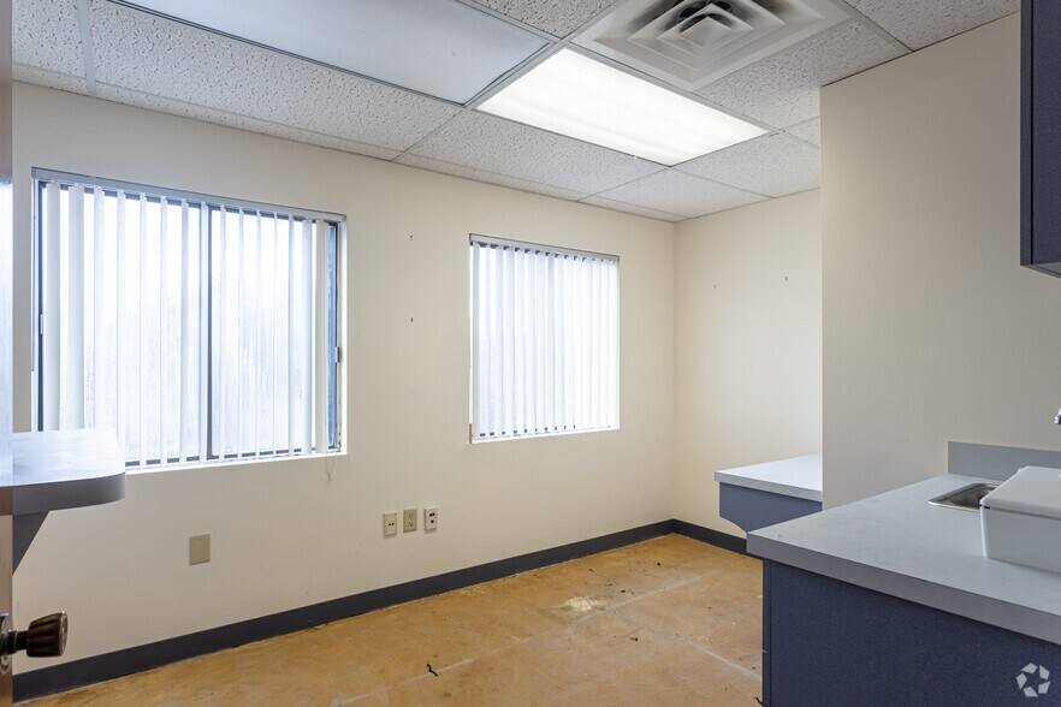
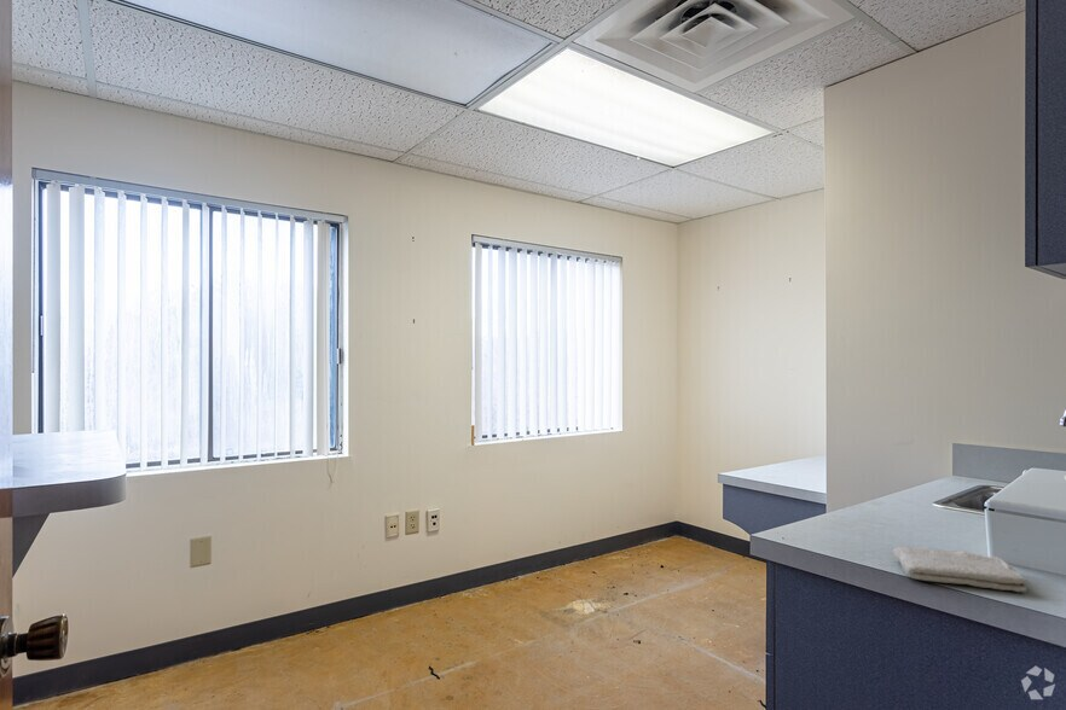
+ washcloth [892,546,1029,594]
